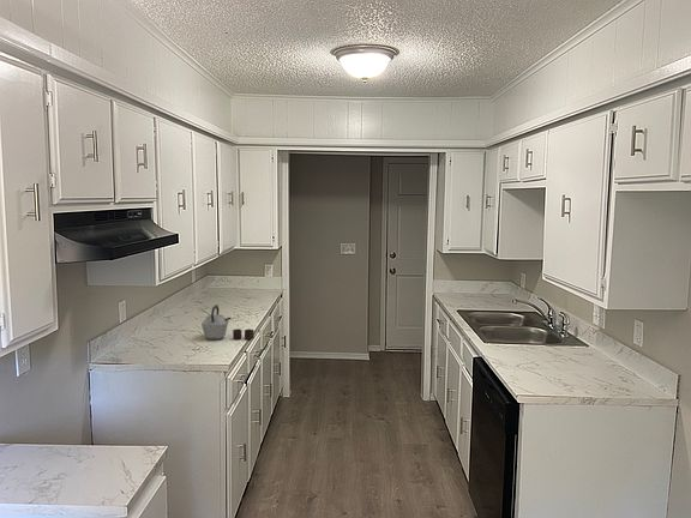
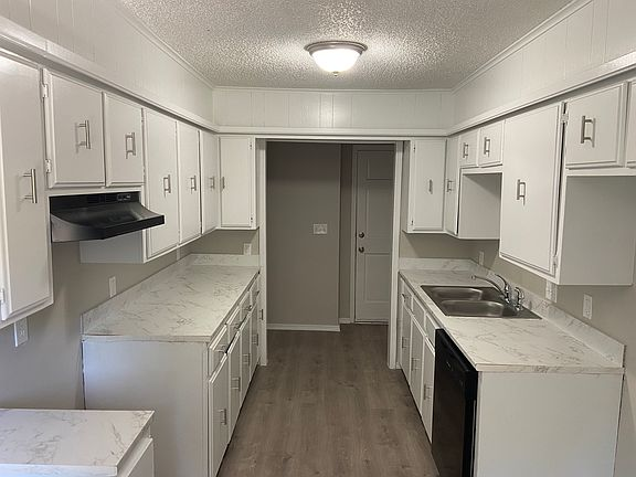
- kettle [200,303,256,341]
